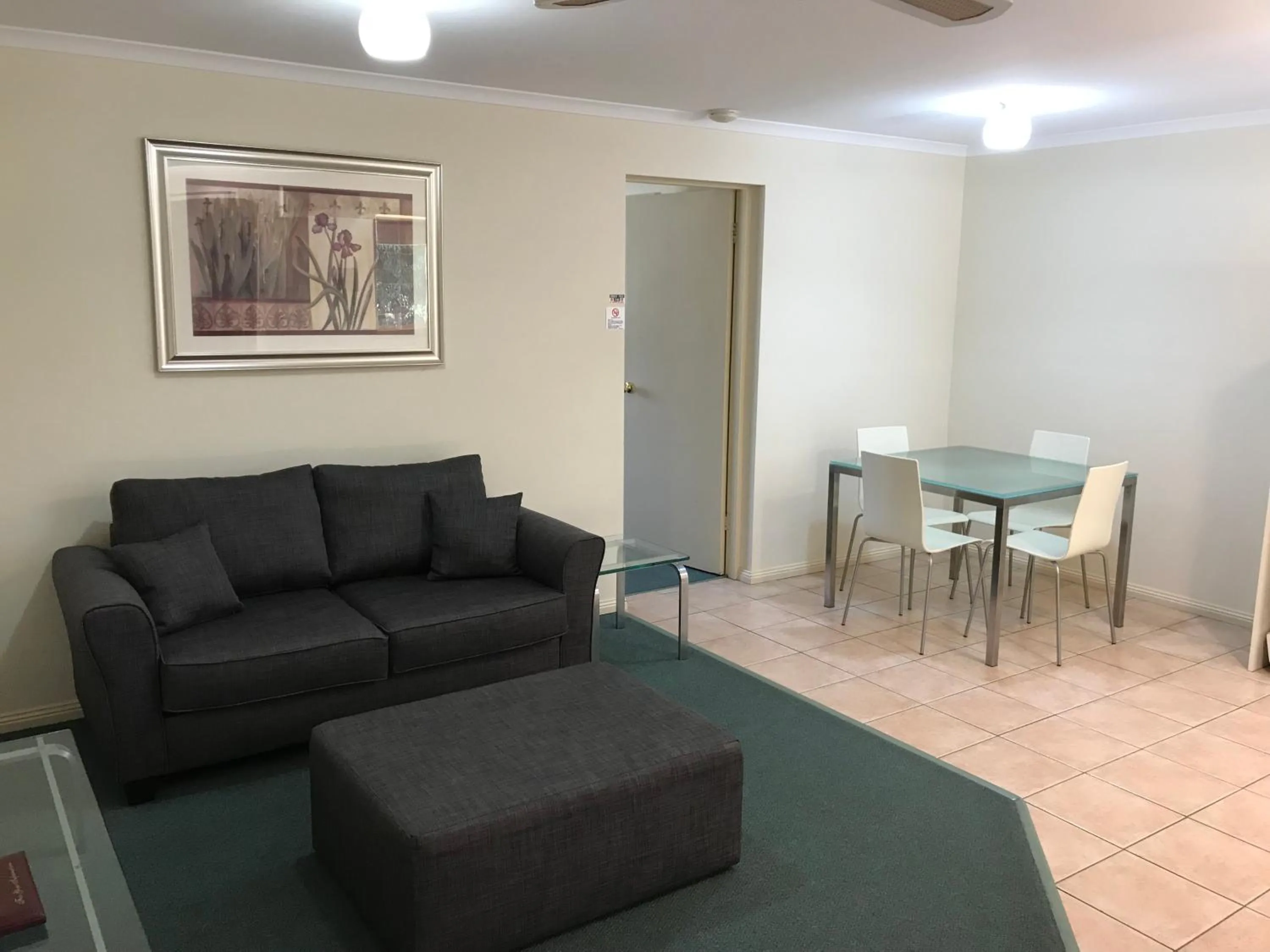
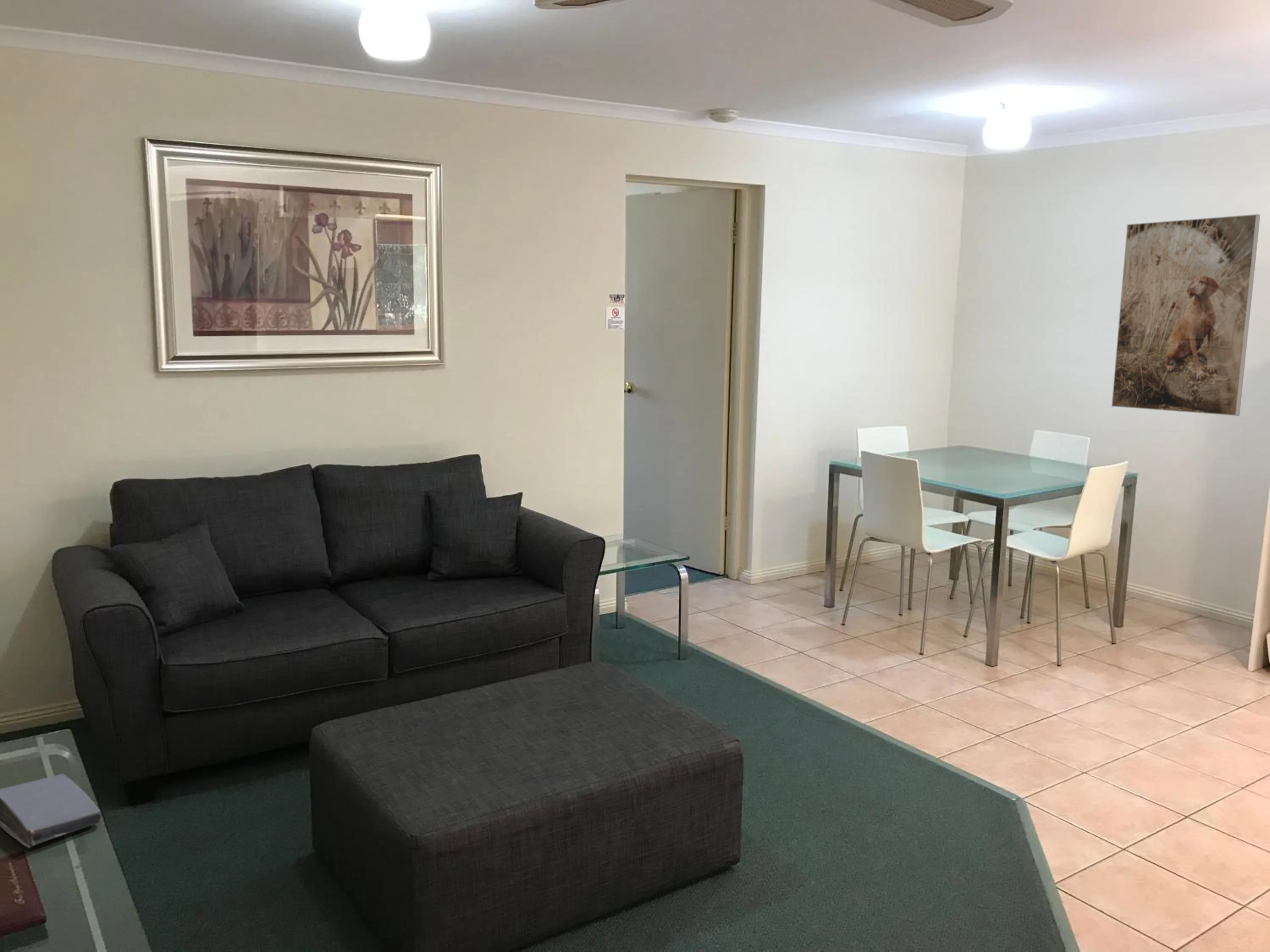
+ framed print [1111,214,1261,416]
+ book [0,773,101,848]
